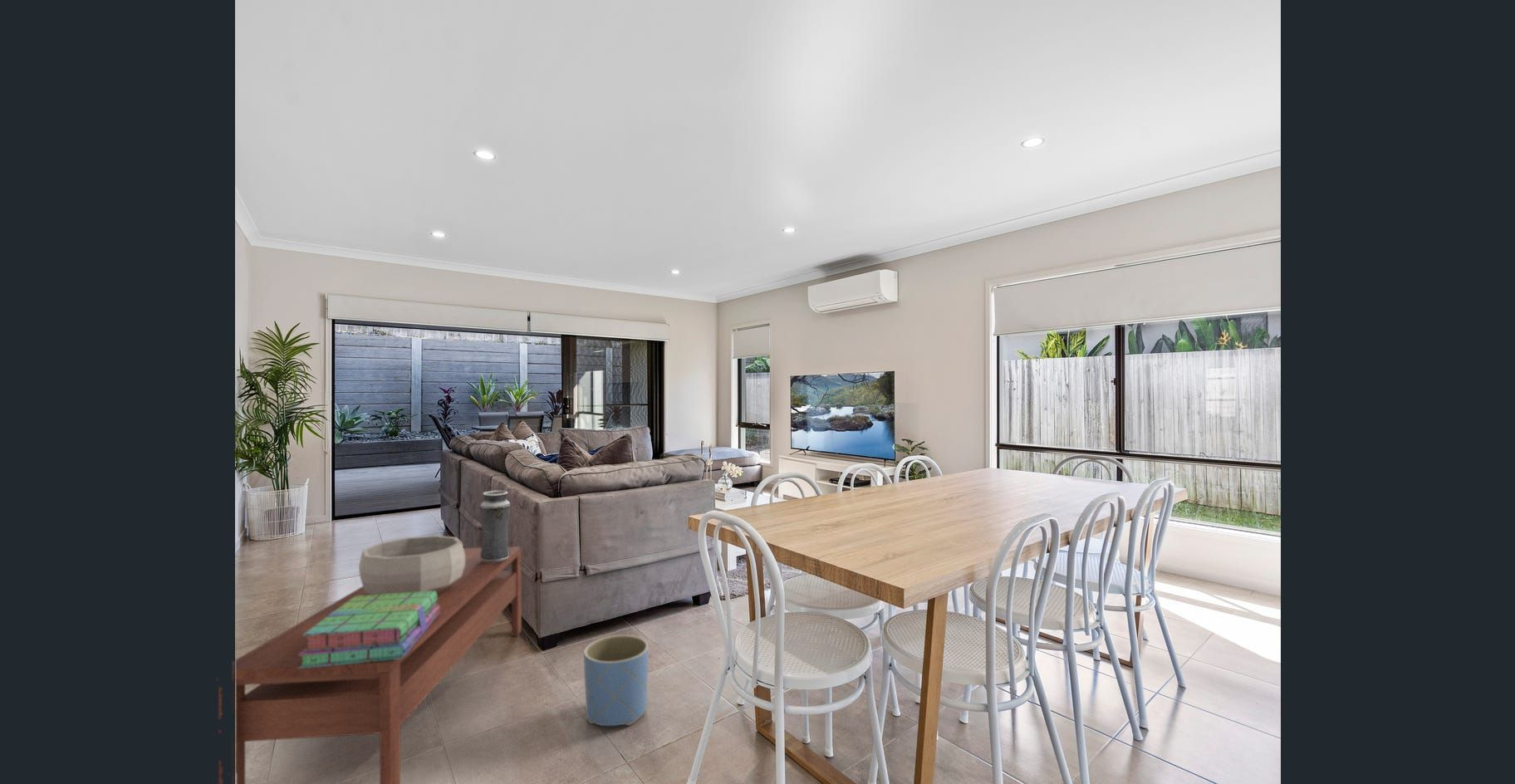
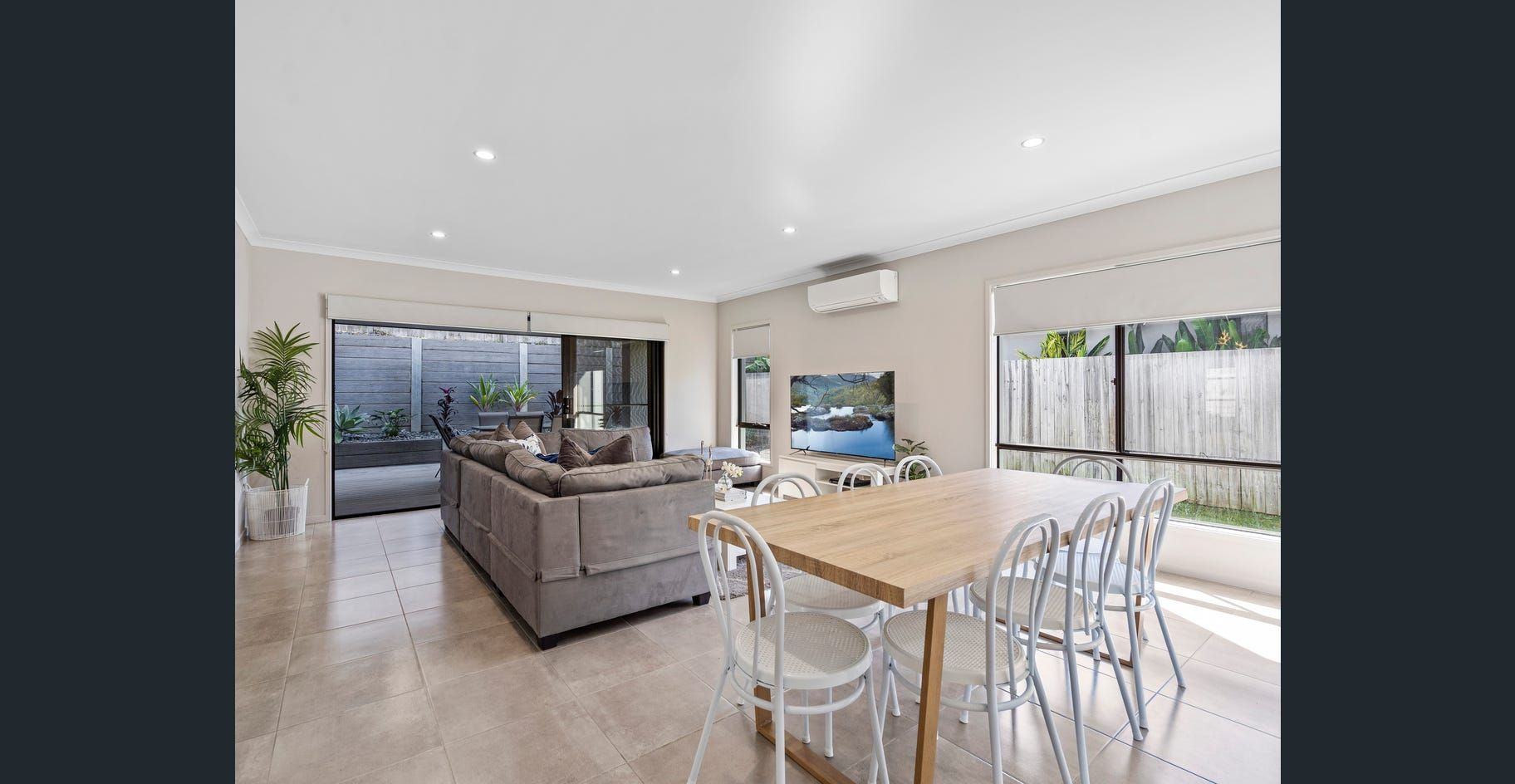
- coffee table [216,546,522,784]
- stack of books [298,591,440,669]
- vase [479,489,511,563]
- decorative bowl [358,535,465,595]
- planter [583,635,650,727]
